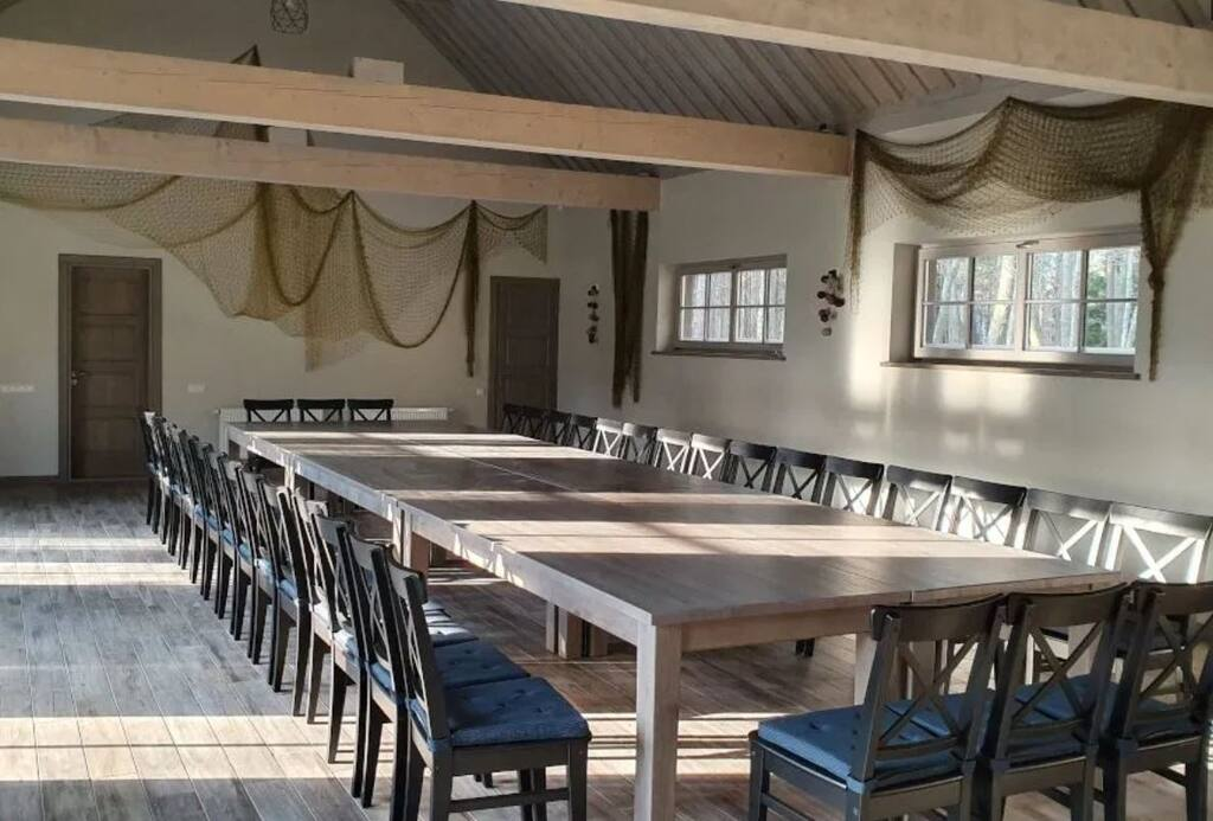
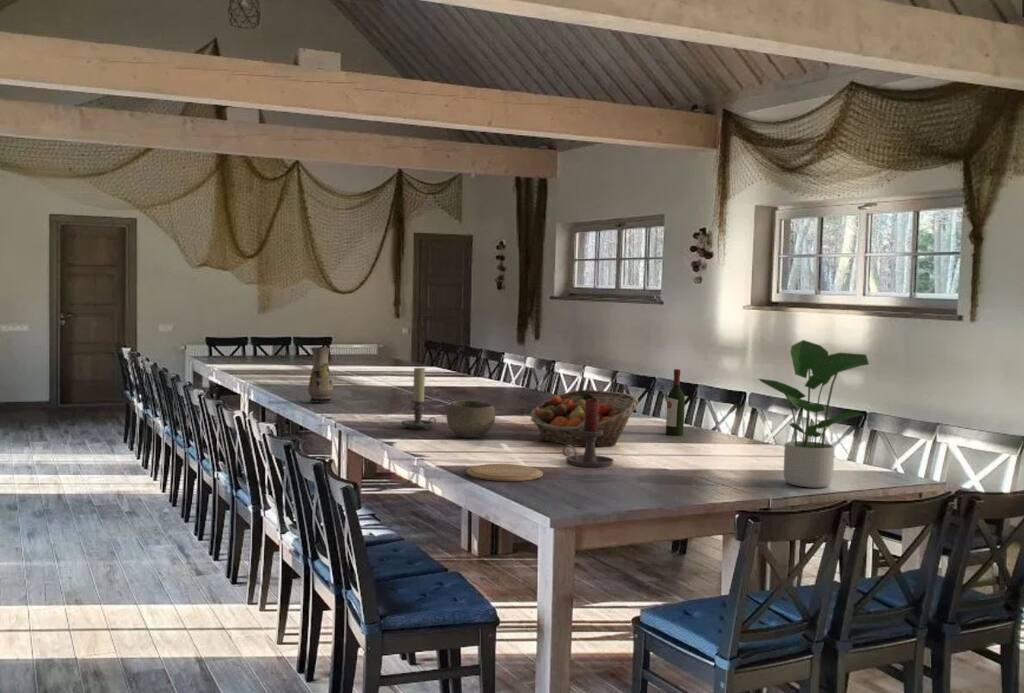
+ candle holder [561,398,614,469]
+ fruit basket [529,389,639,448]
+ vase [307,346,334,404]
+ wine bottle [665,368,686,436]
+ bowl [446,399,496,439]
+ candle holder [400,366,437,430]
+ plate [465,463,544,482]
+ potted plant [758,339,870,489]
